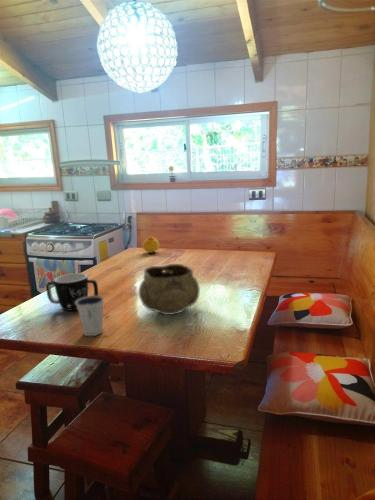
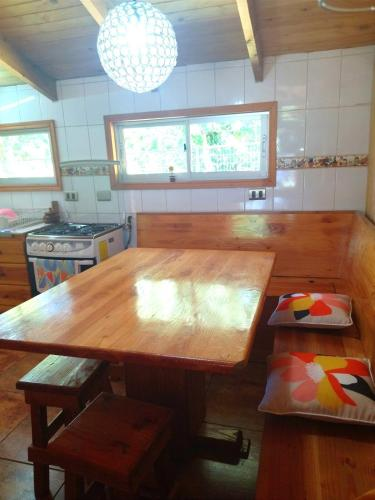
- dixie cup [76,295,105,337]
- fruit [142,235,160,254]
- decorative bowl [137,263,201,316]
- mug [45,272,99,312]
